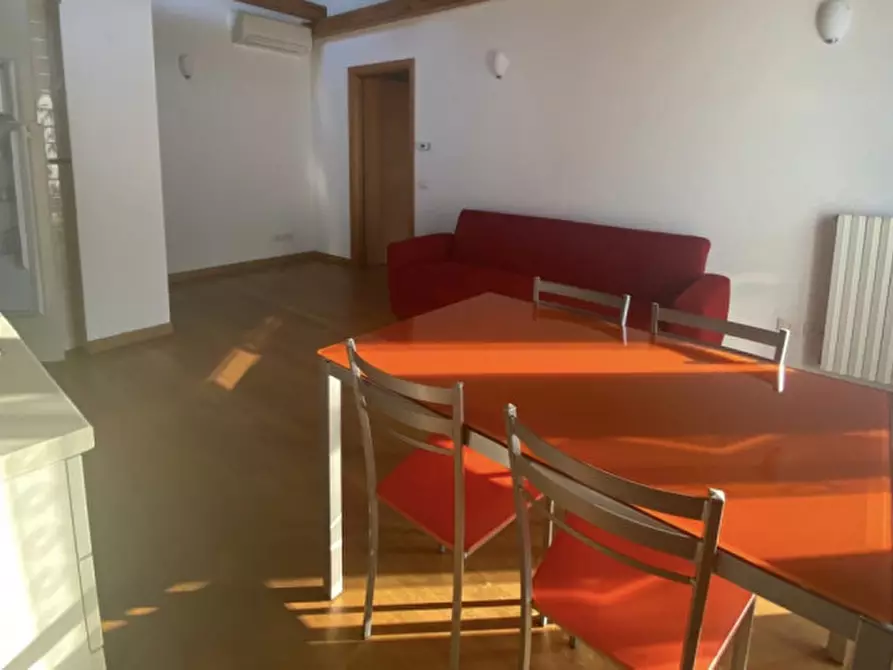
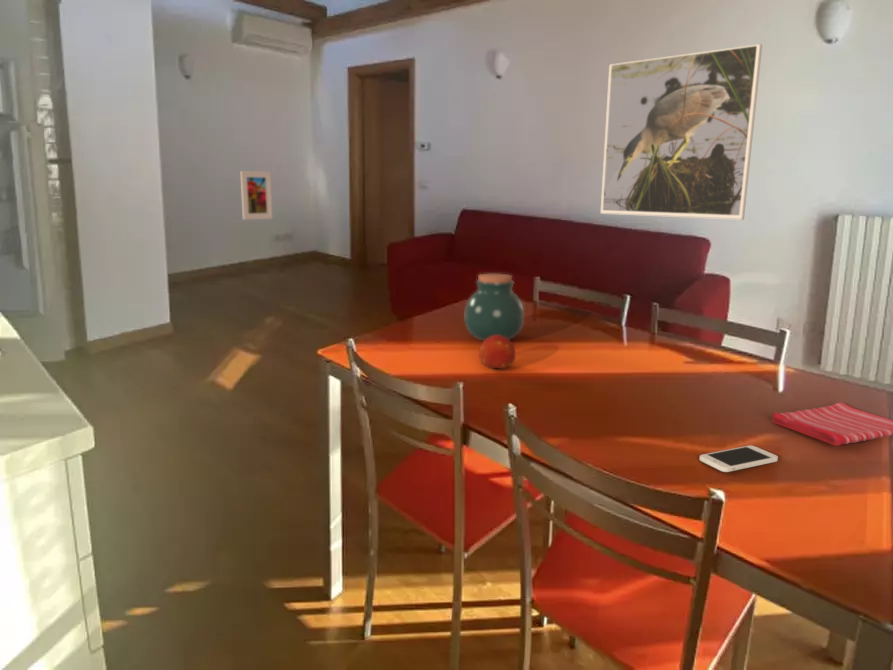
+ jar [464,273,525,341]
+ fruit [478,335,516,370]
+ smartphone [699,445,779,473]
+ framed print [599,43,763,221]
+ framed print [239,170,273,221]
+ dish towel [771,401,893,447]
